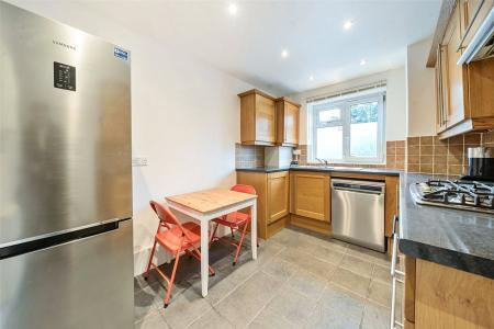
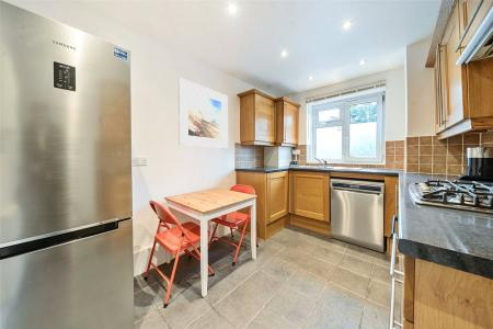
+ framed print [177,77,229,149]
